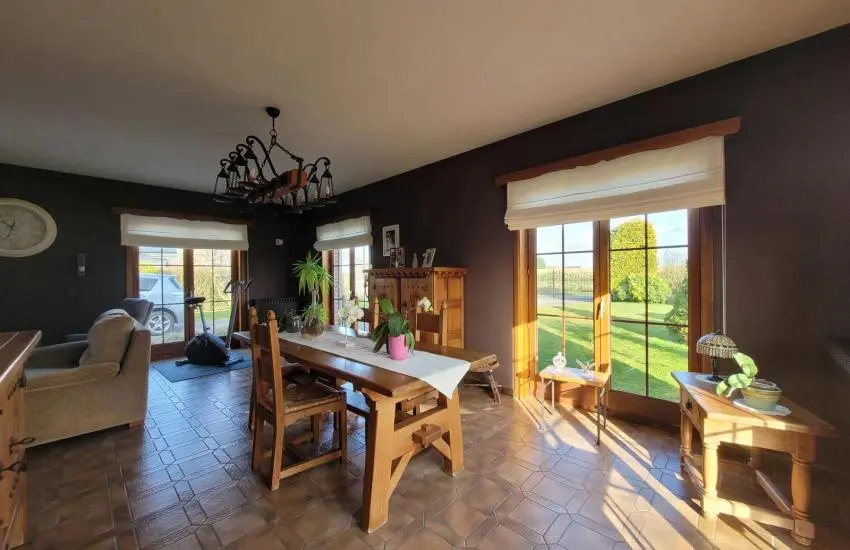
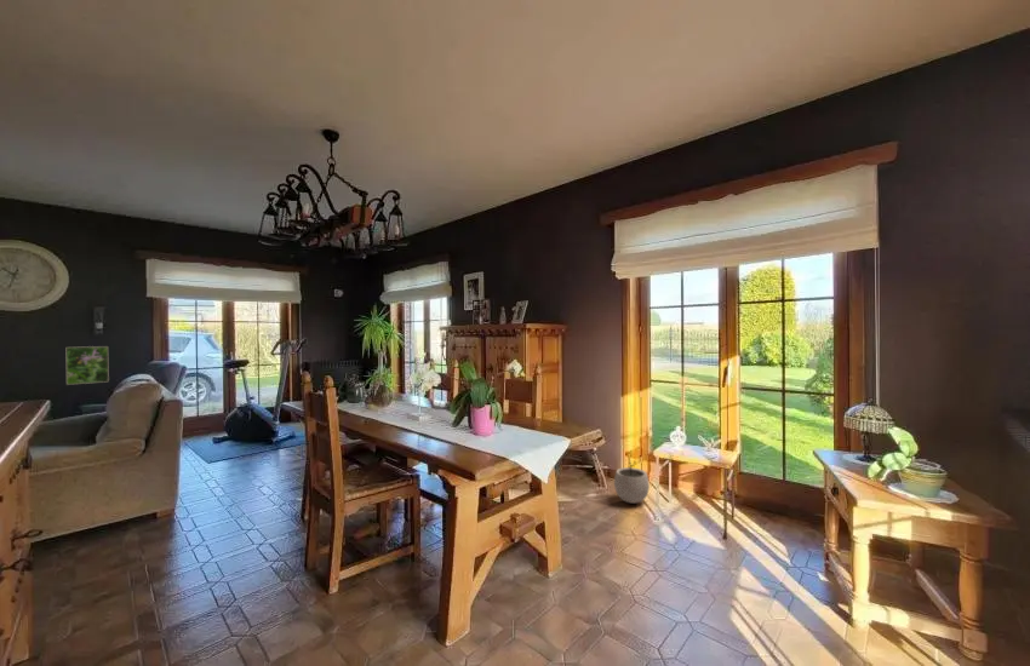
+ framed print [65,345,110,386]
+ plant pot [613,458,651,505]
